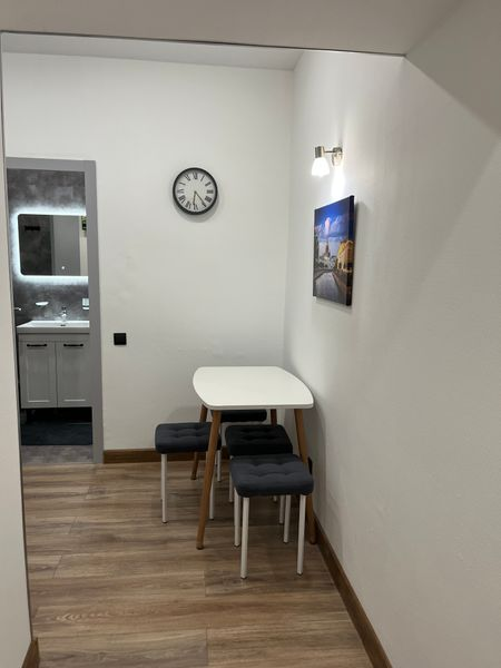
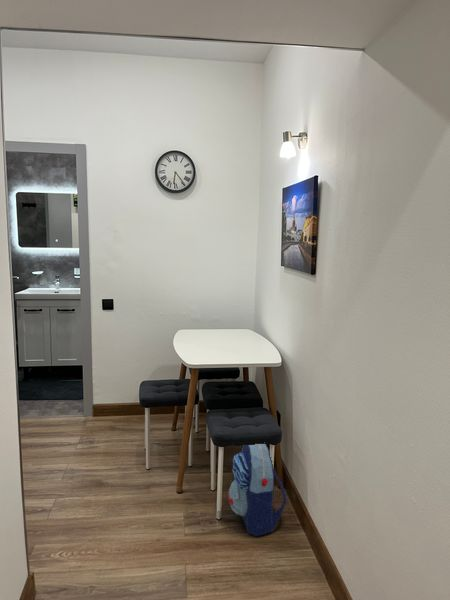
+ backpack [227,443,288,537]
